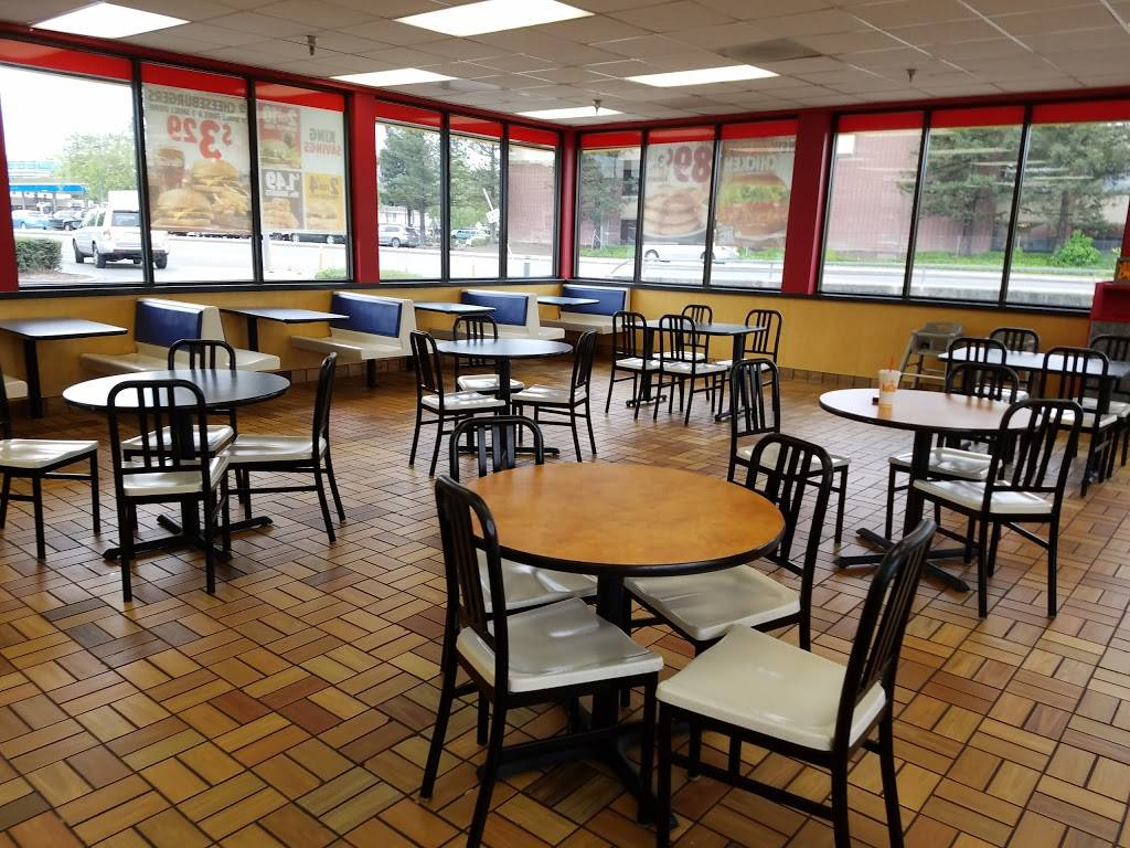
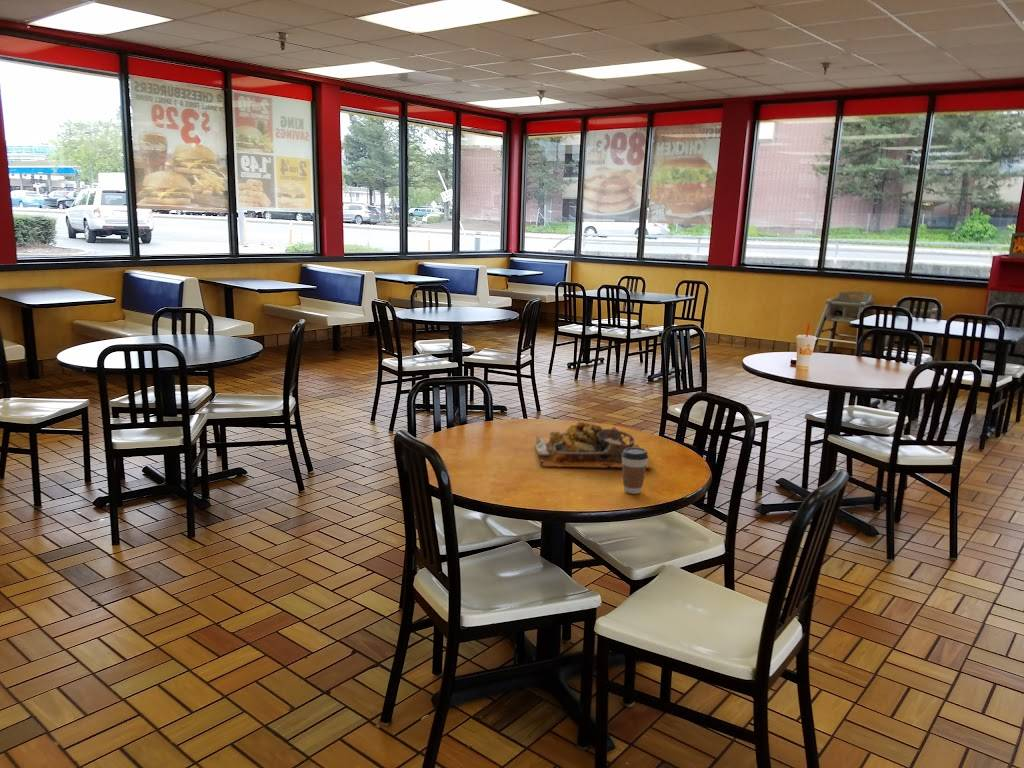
+ food tray [535,420,654,468]
+ coffee cup [621,447,649,495]
